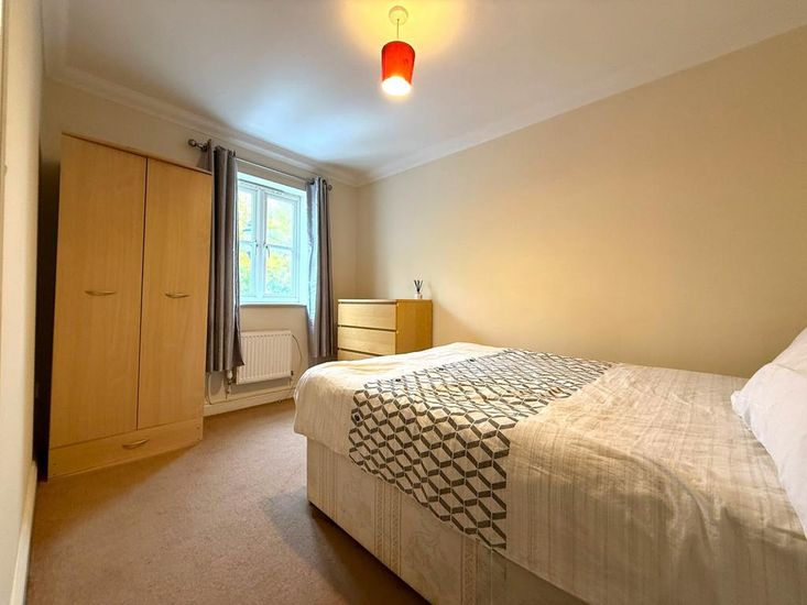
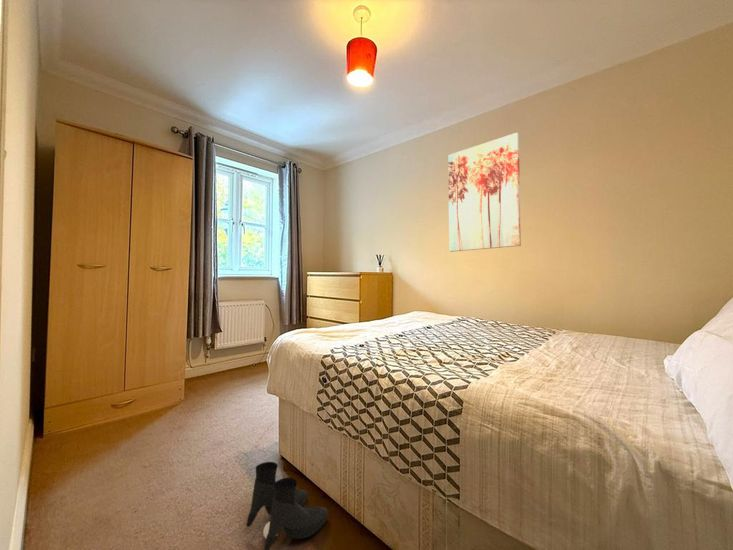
+ boots [245,461,329,550]
+ wall art [447,132,522,253]
